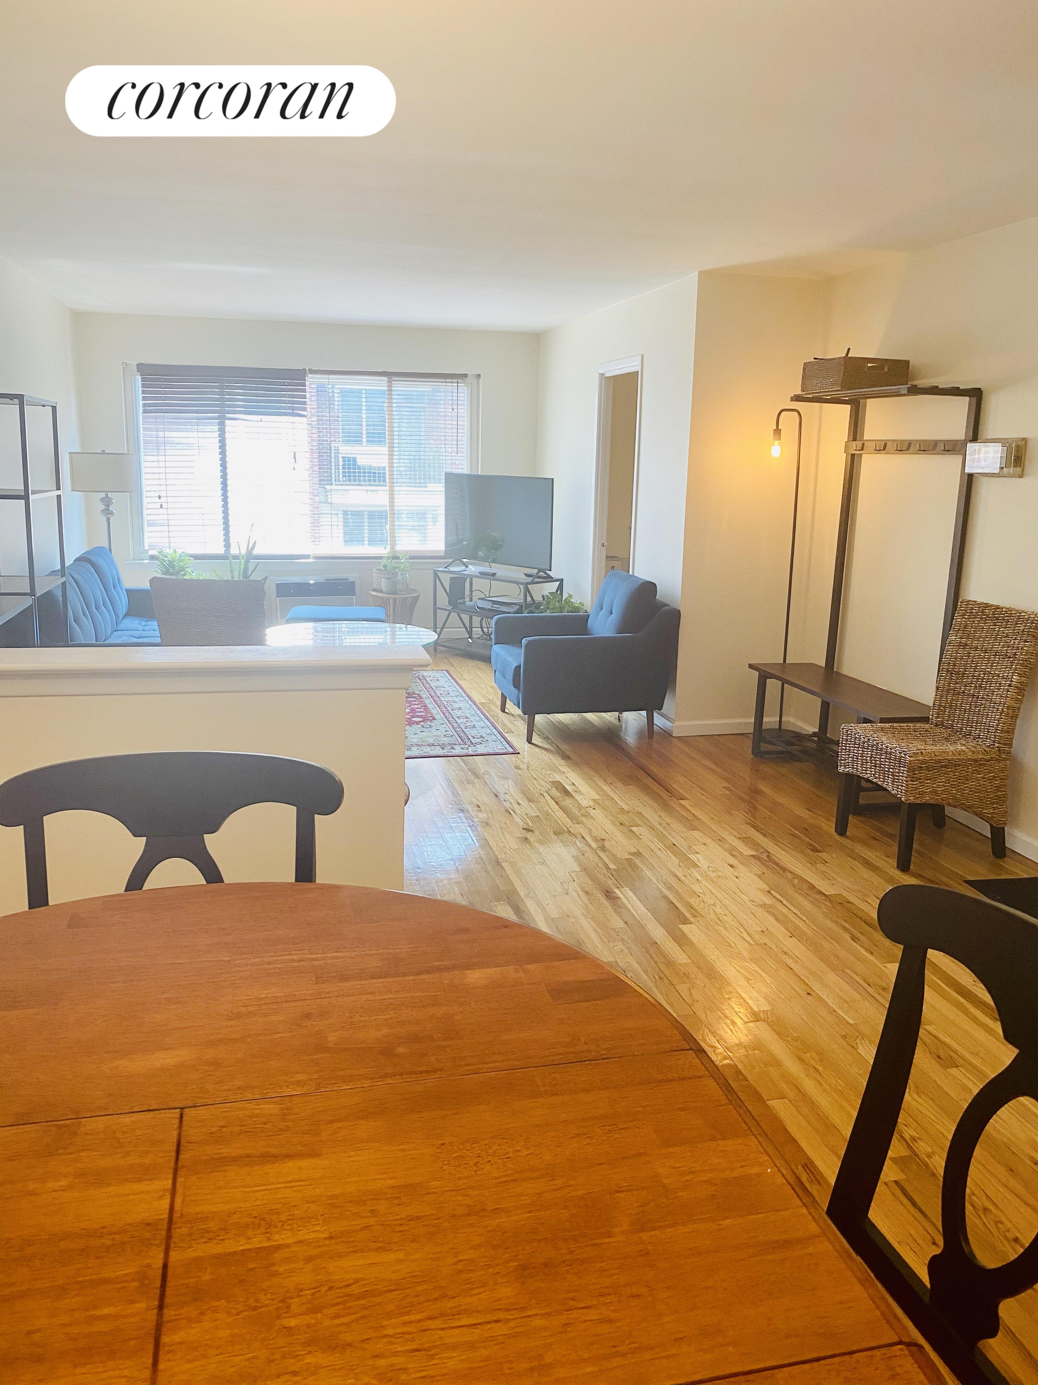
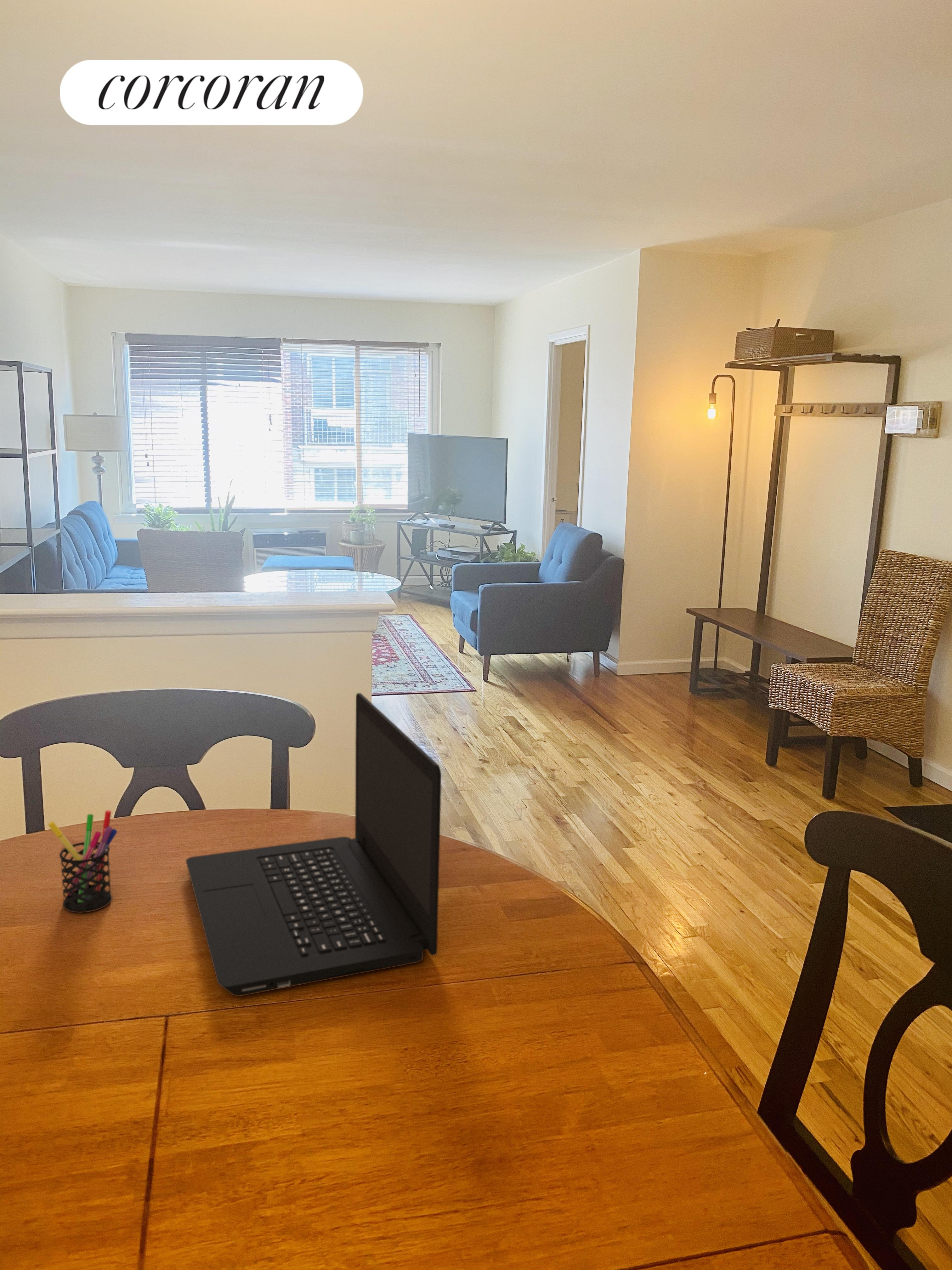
+ laptop [185,693,442,997]
+ pen holder [48,810,117,913]
